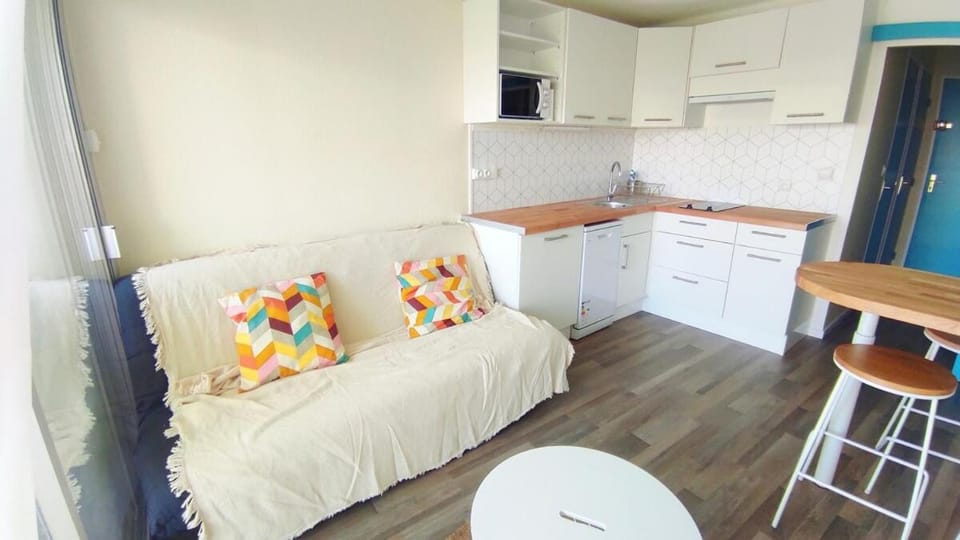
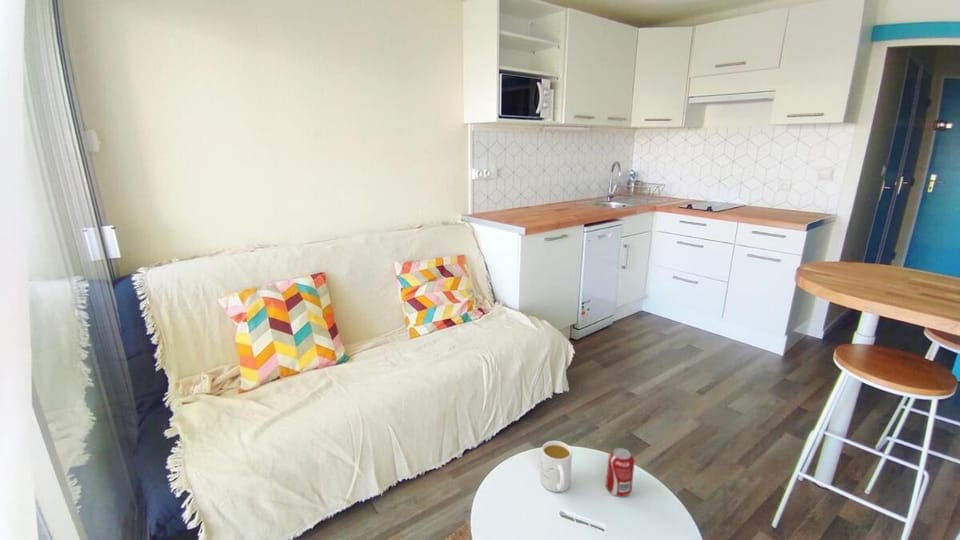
+ mug [540,440,573,493]
+ beverage can [605,447,635,498]
